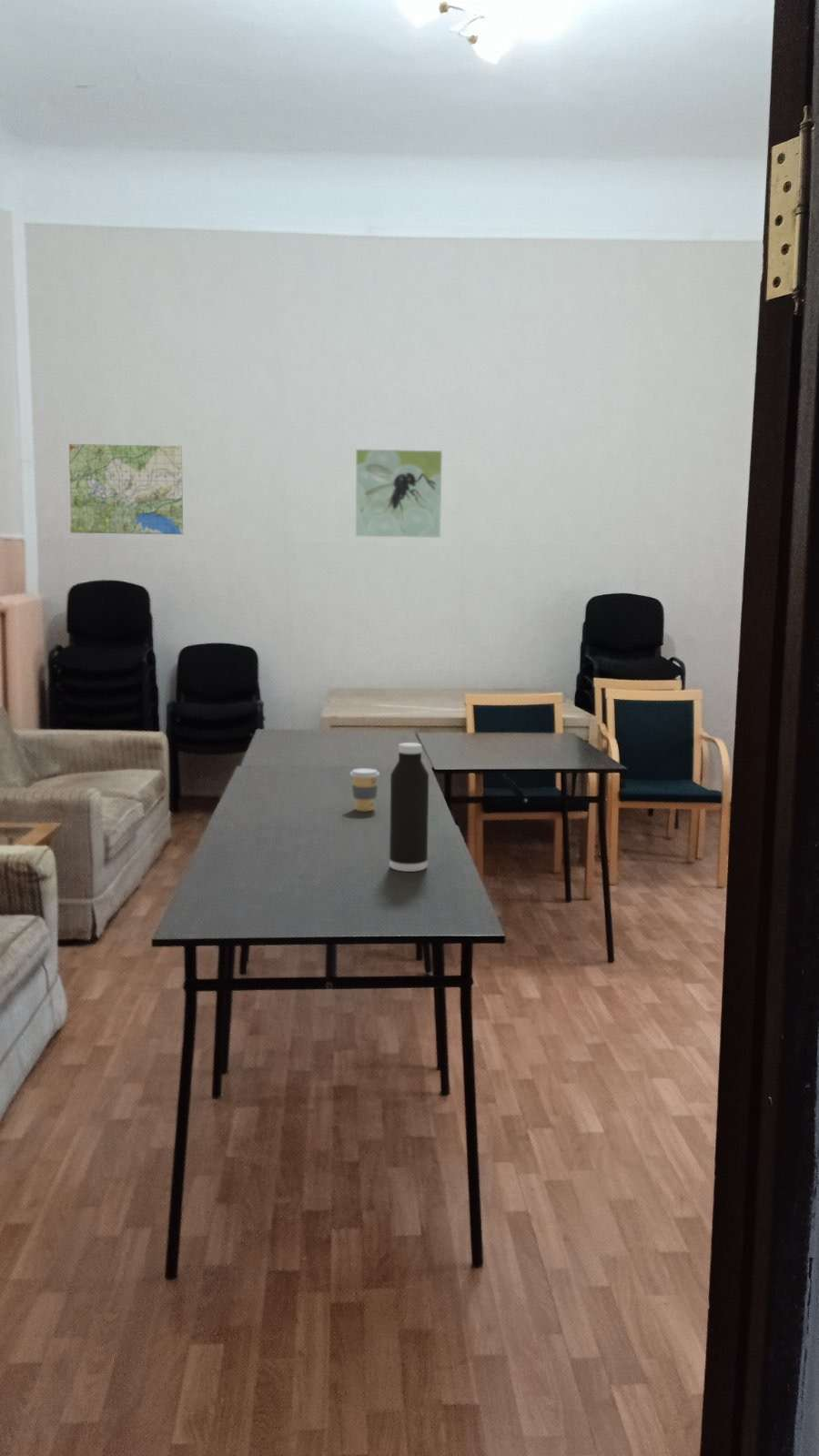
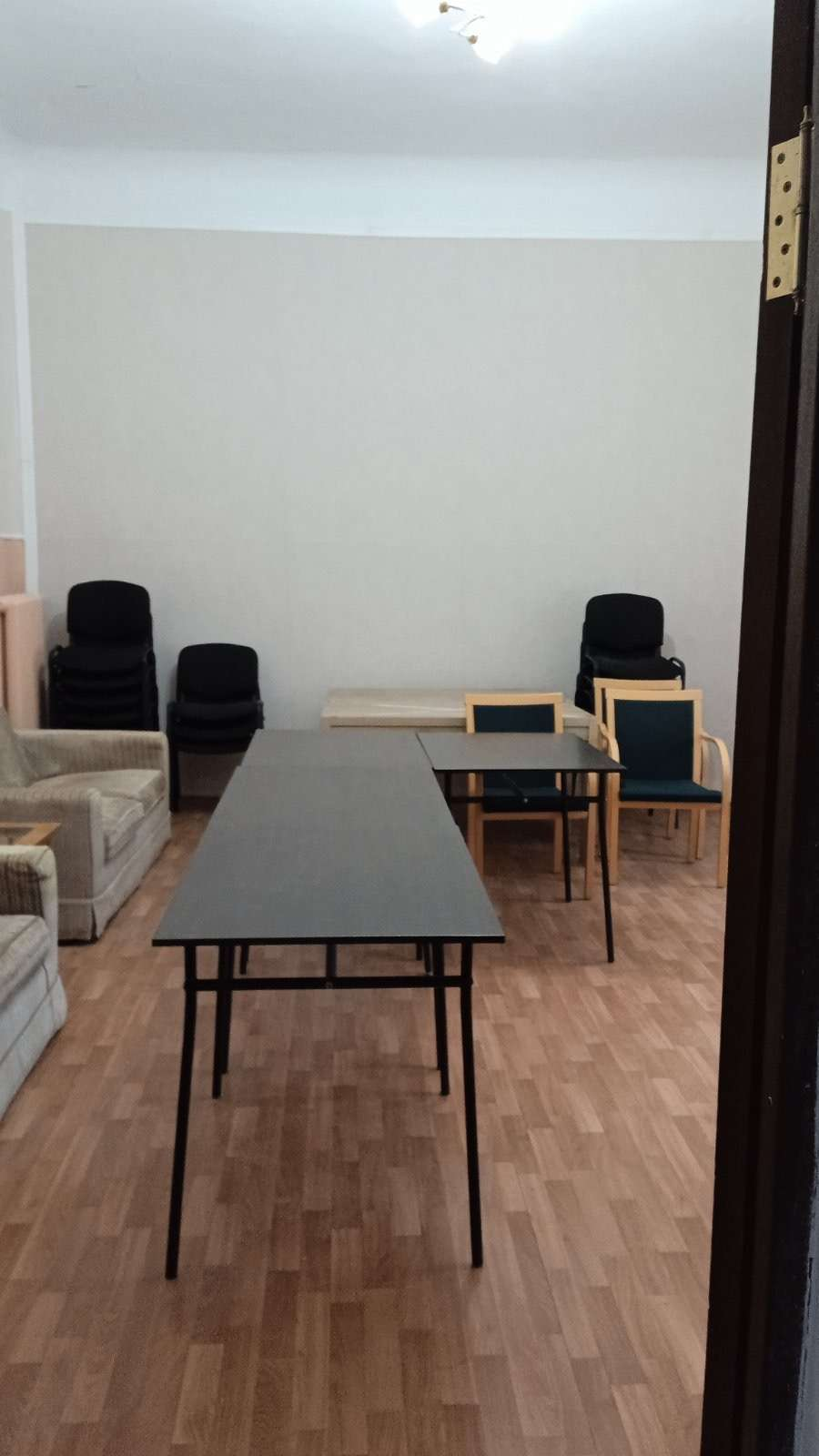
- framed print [354,449,443,539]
- road map [68,443,184,535]
- water bottle [389,742,430,873]
- coffee cup [349,767,380,812]
